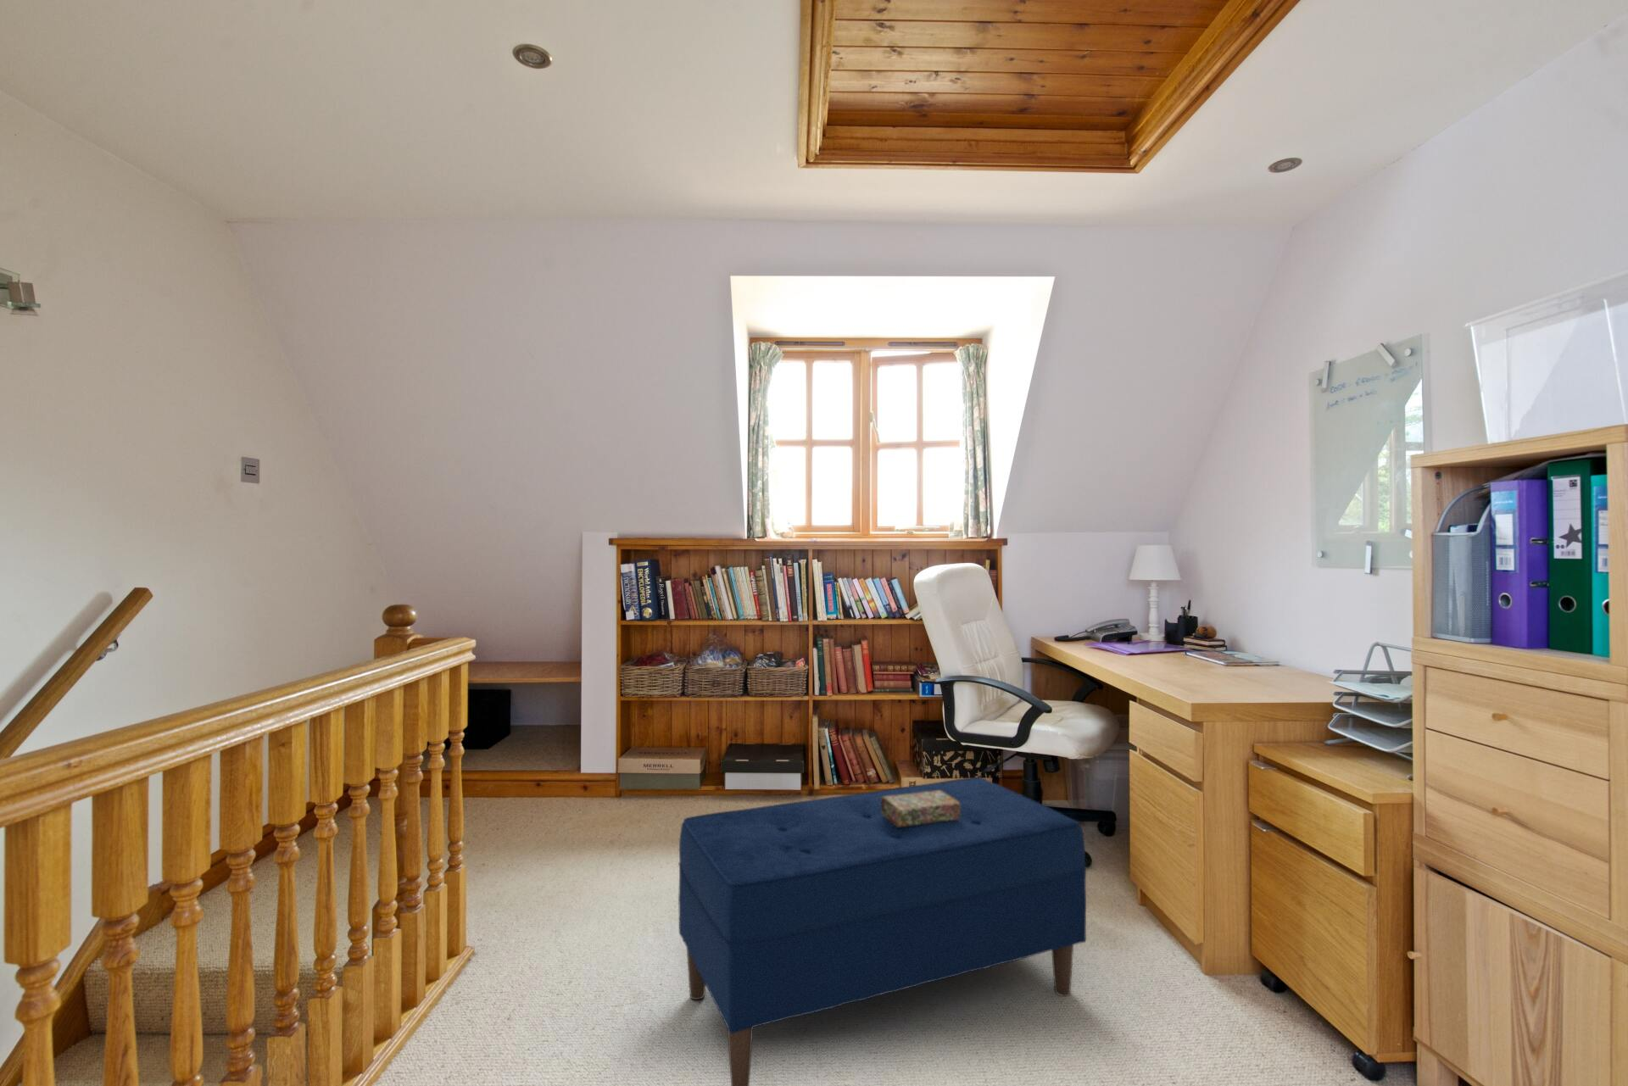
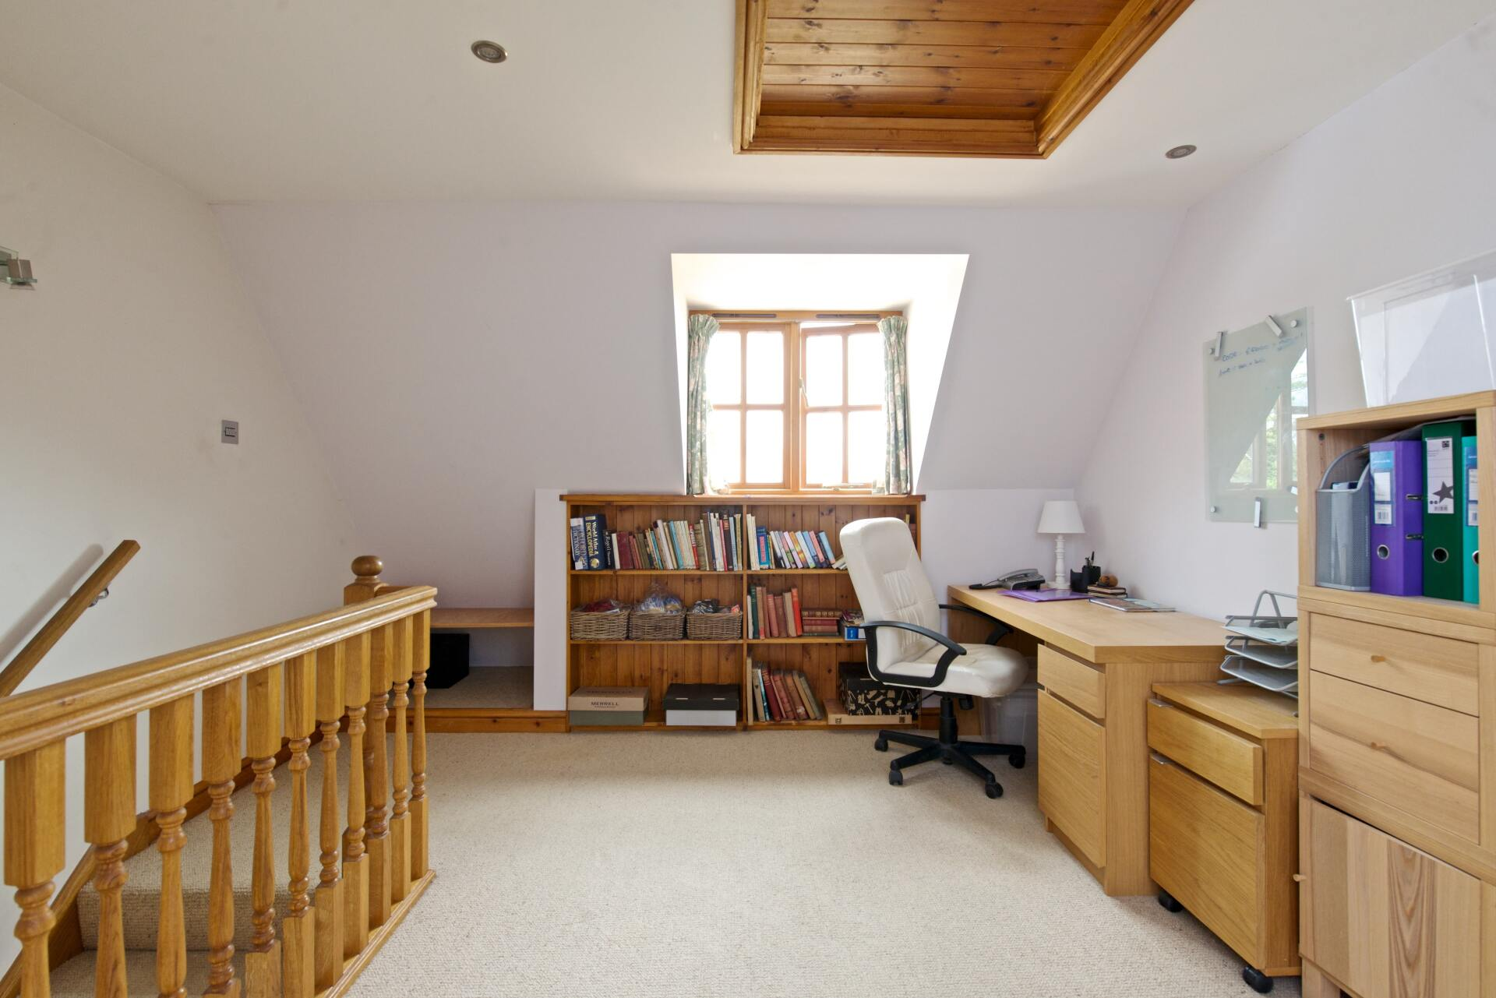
- decorative box [881,790,961,827]
- bench [678,777,1087,1086]
